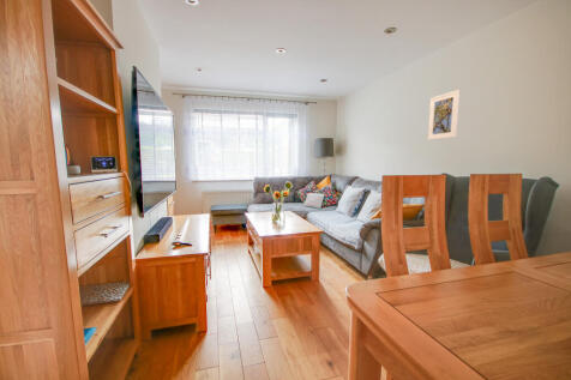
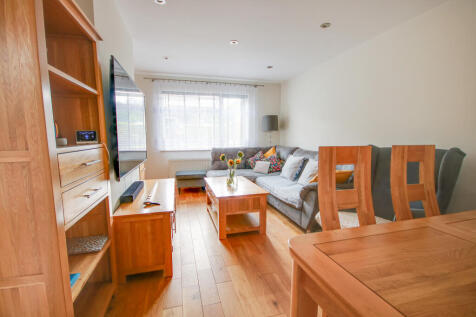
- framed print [427,89,462,141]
